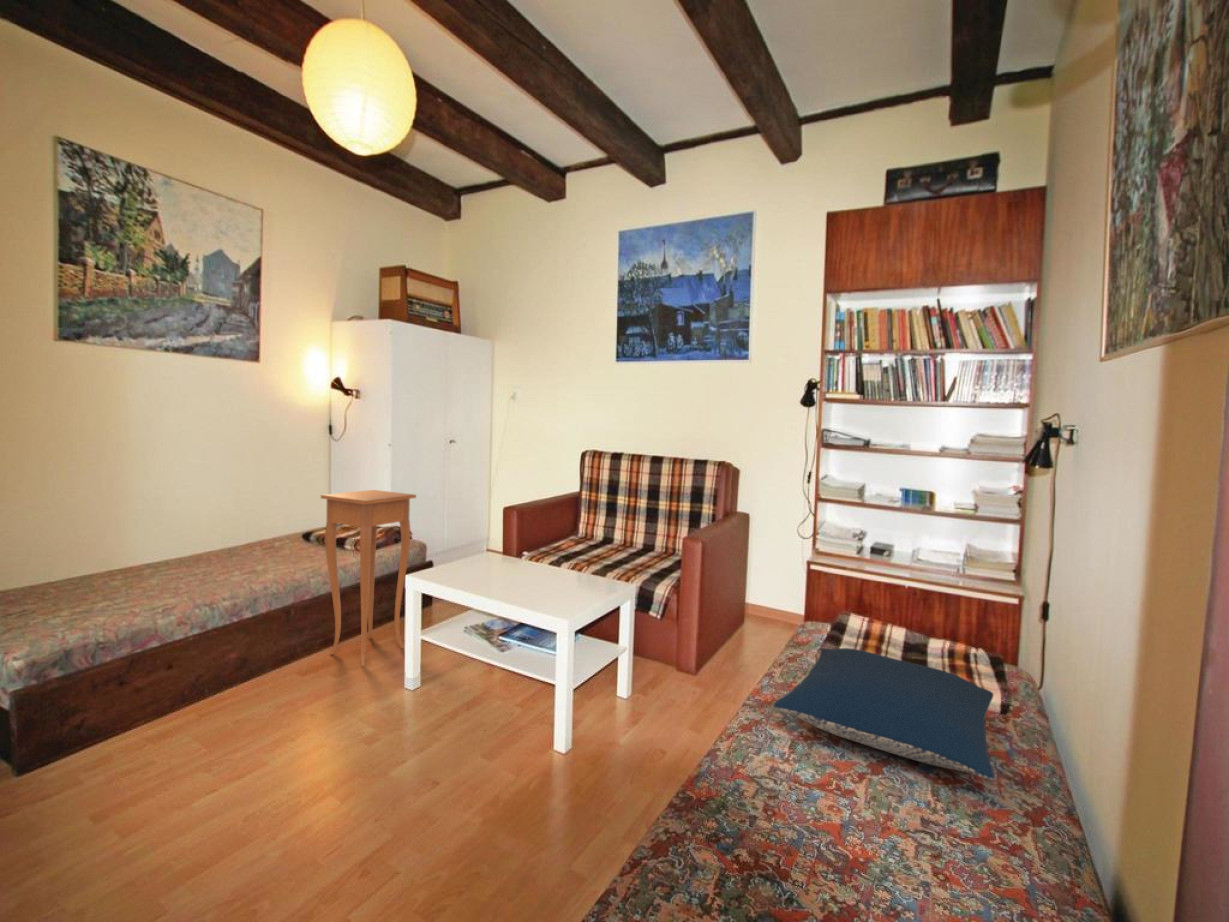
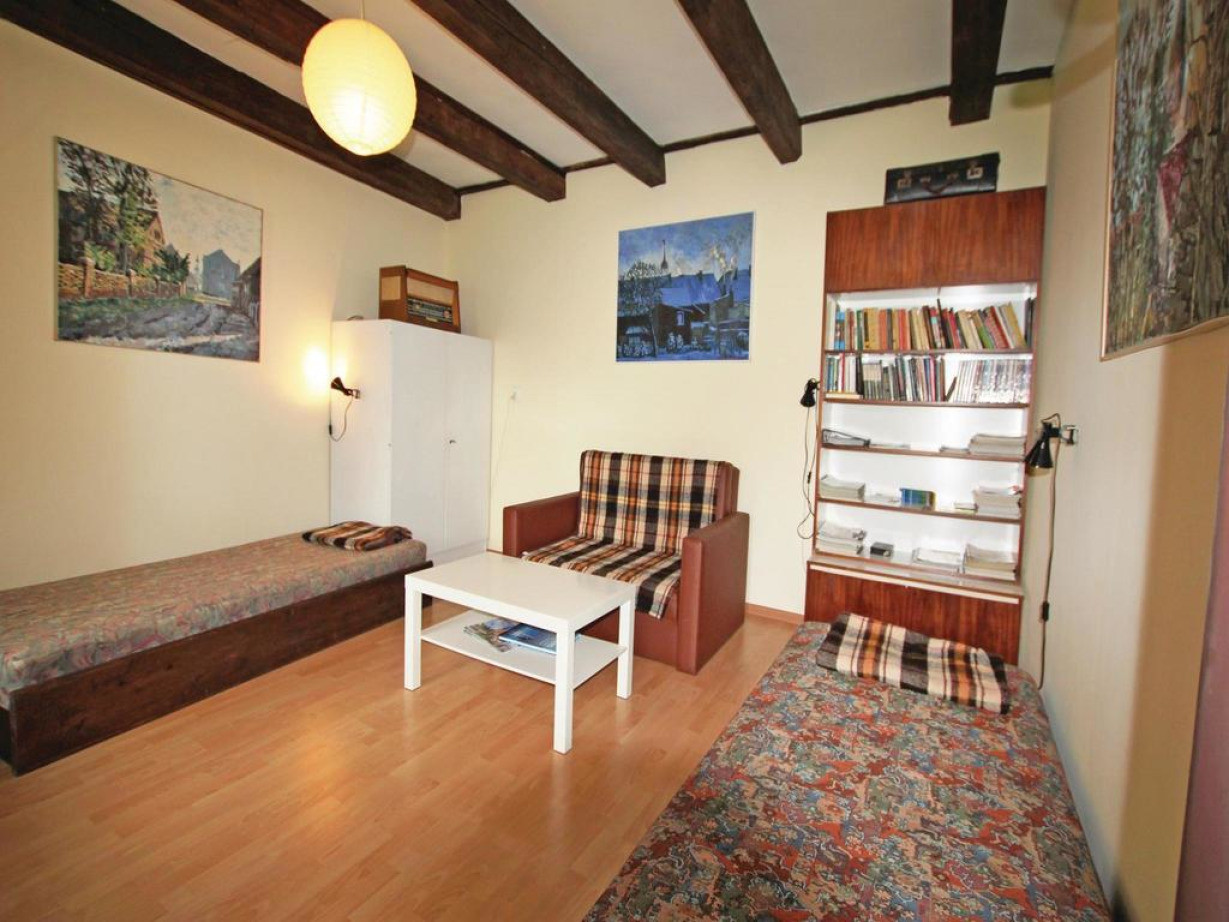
- pillow [773,647,995,781]
- side table [320,489,417,667]
